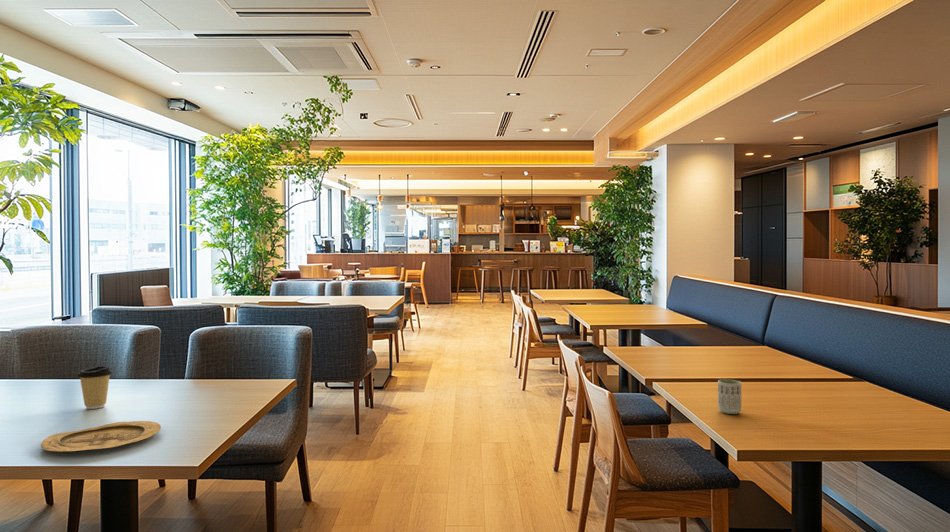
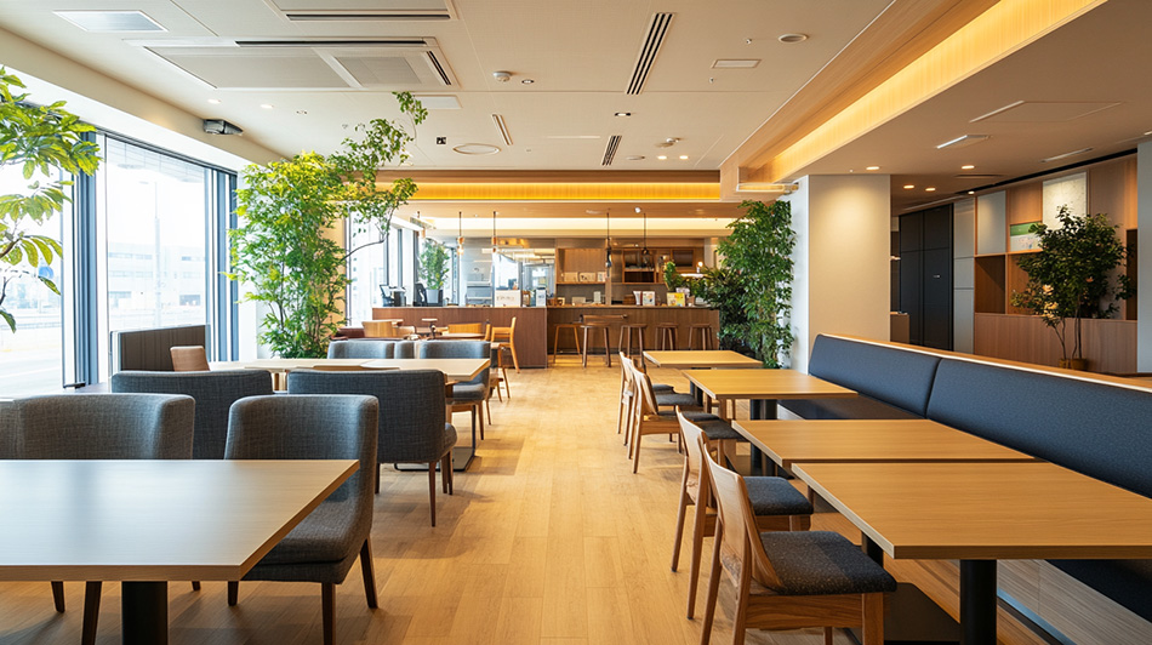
- coffee cup [76,365,113,410]
- cup [717,378,742,415]
- plate [40,420,162,453]
